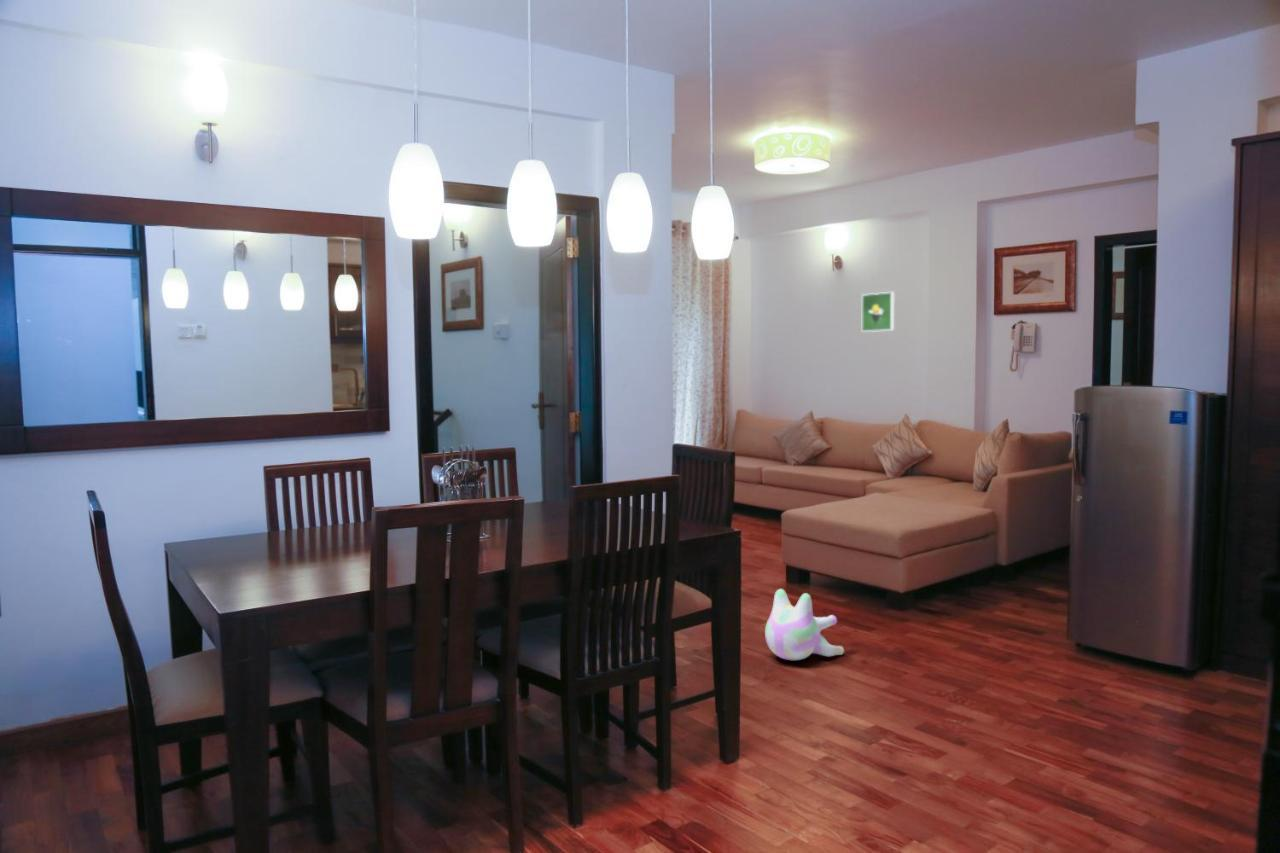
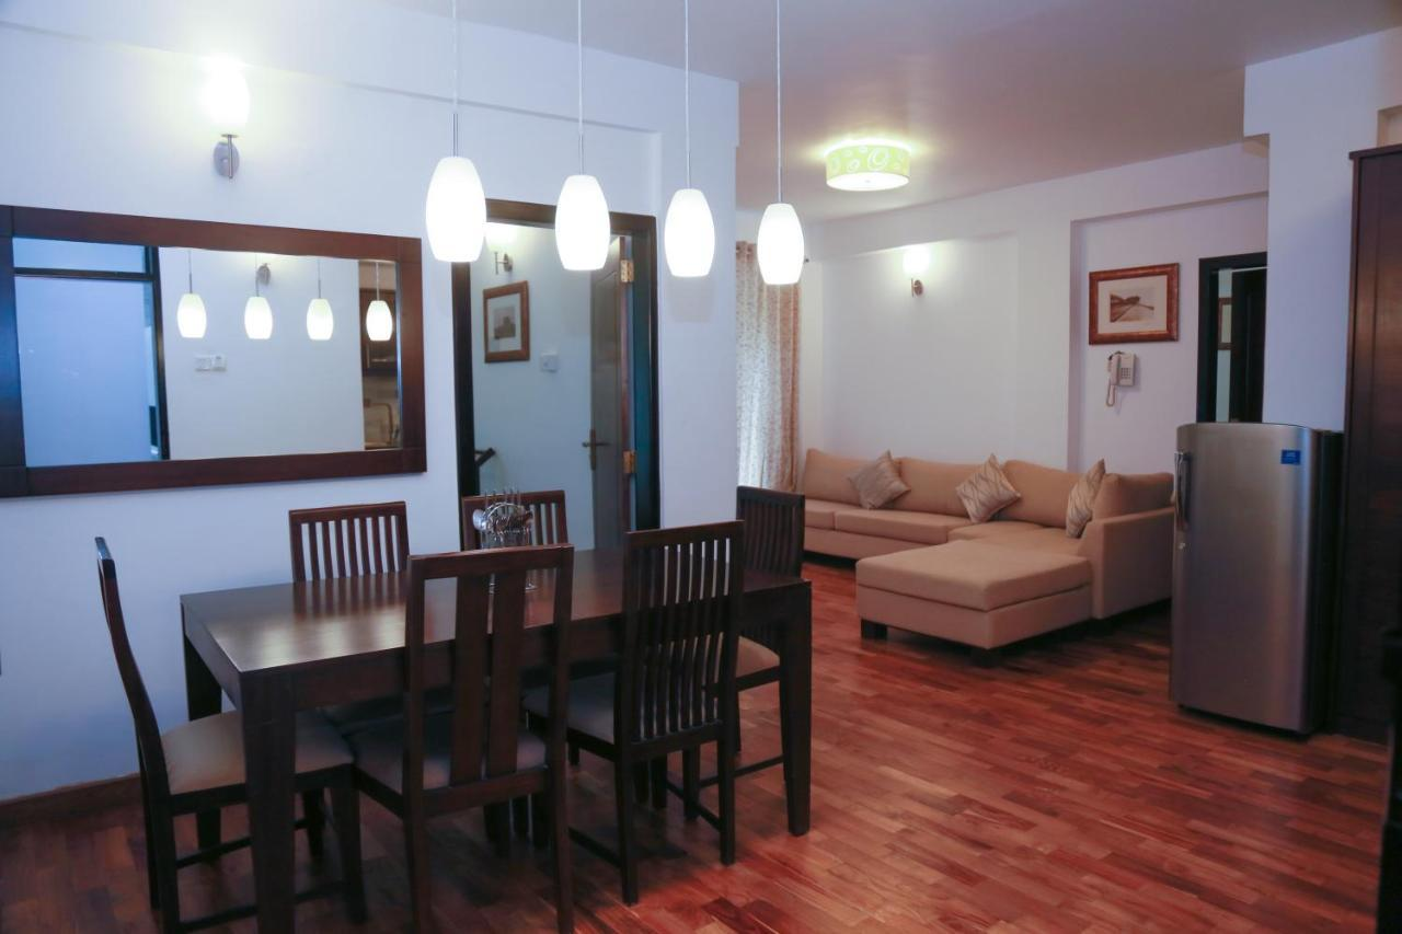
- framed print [861,291,896,333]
- plush toy [764,588,845,661]
